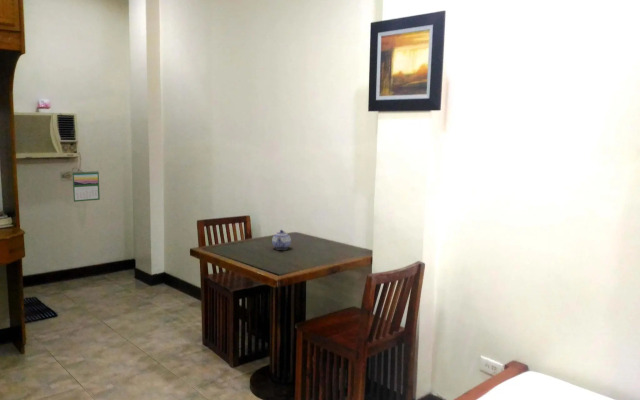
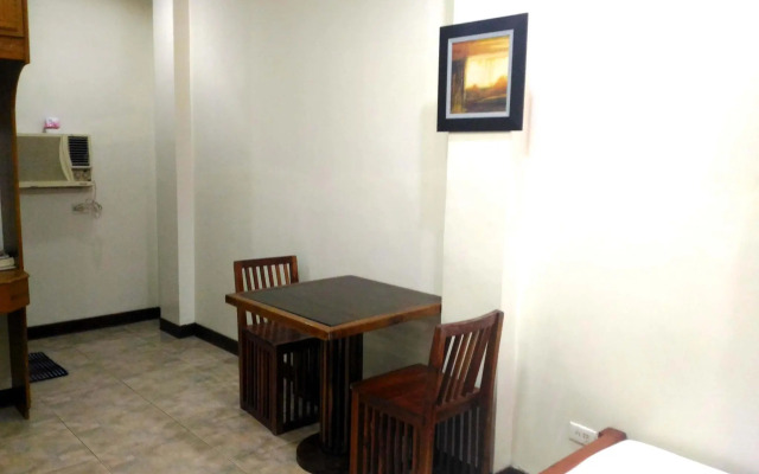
- calendar [71,170,101,203]
- teapot [271,229,292,251]
